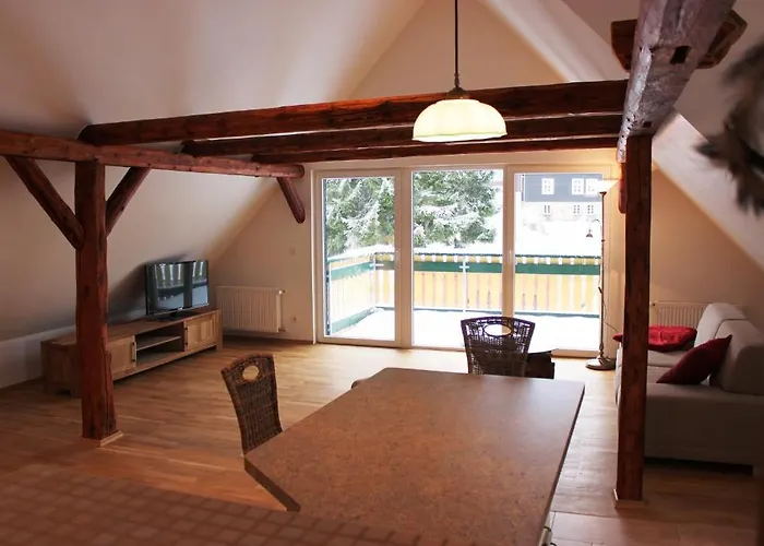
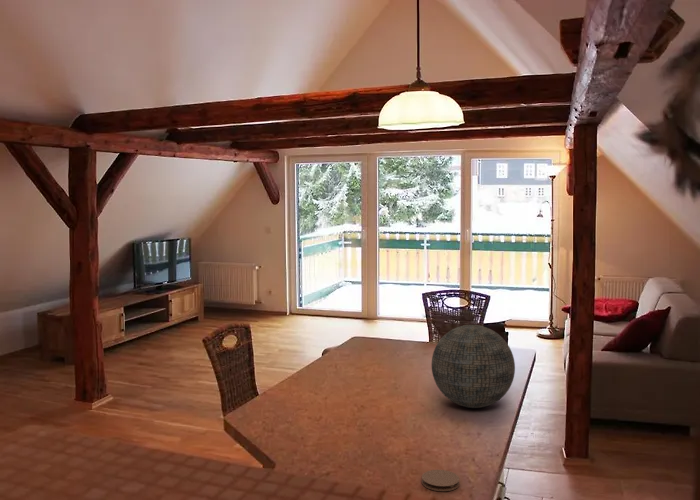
+ coaster [421,469,460,492]
+ decorative orb [431,324,516,409]
